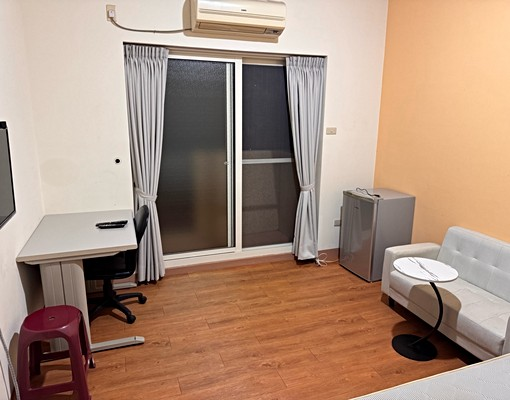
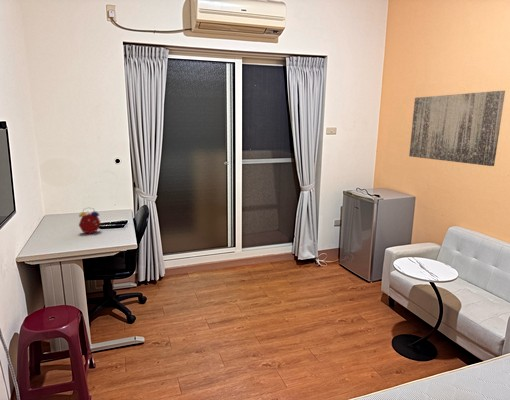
+ alarm clock [78,207,101,235]
+ wall art [408,90,506,167]
